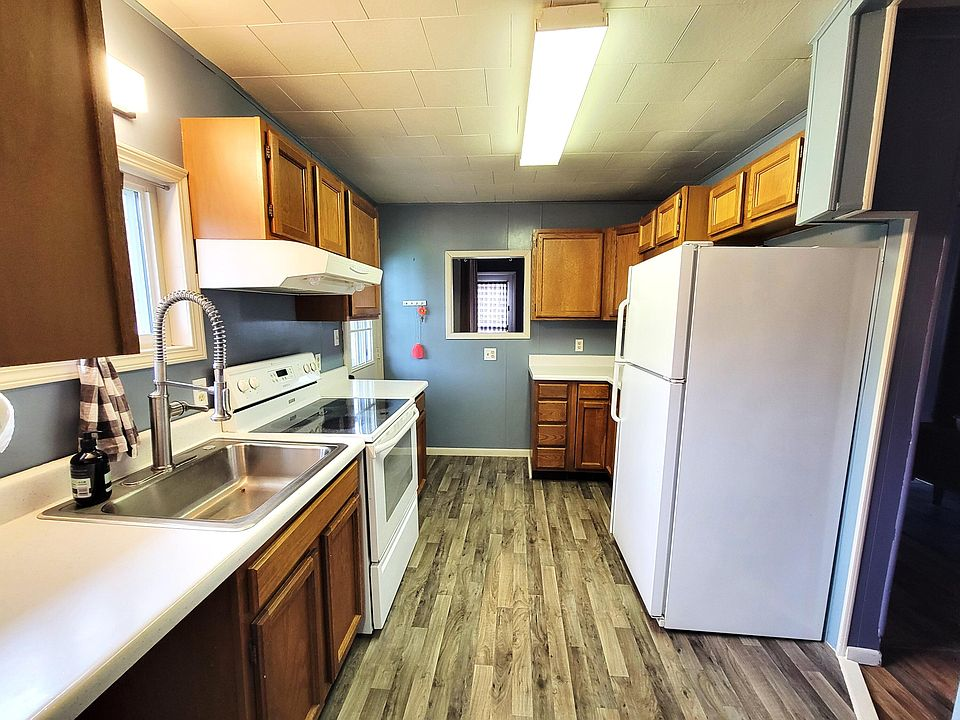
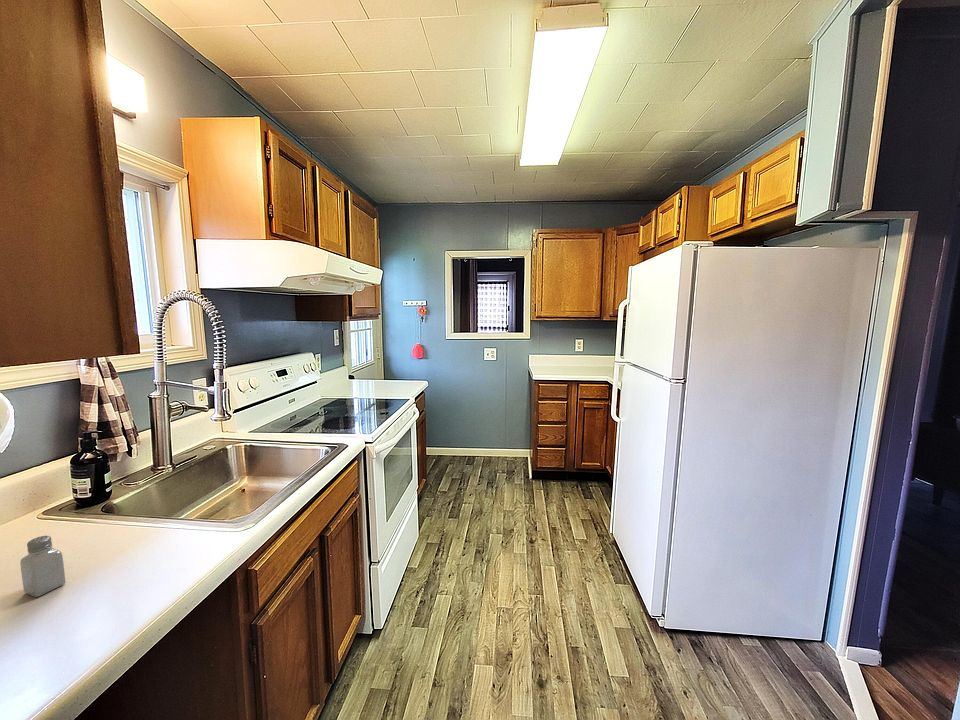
+ saltshaker [19,535,66,598]
